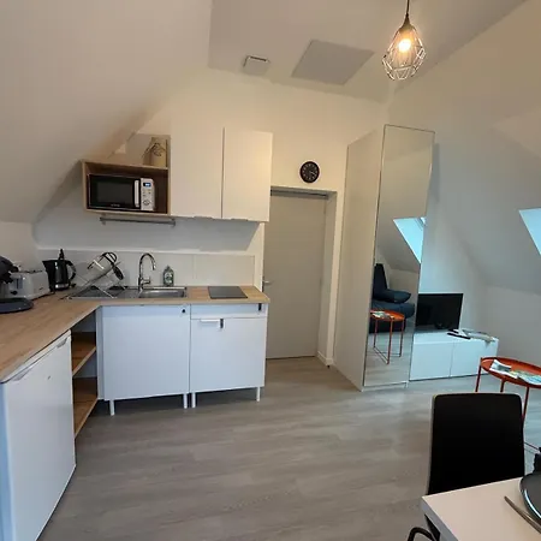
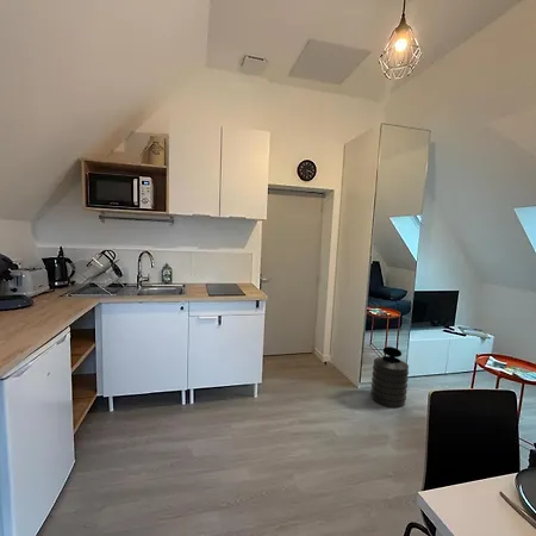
+ trash can [369,345,410,409]
